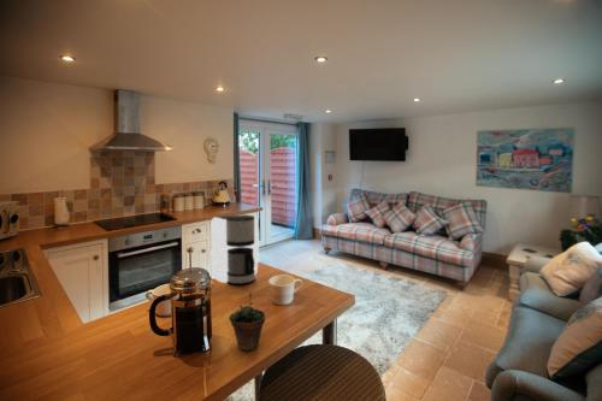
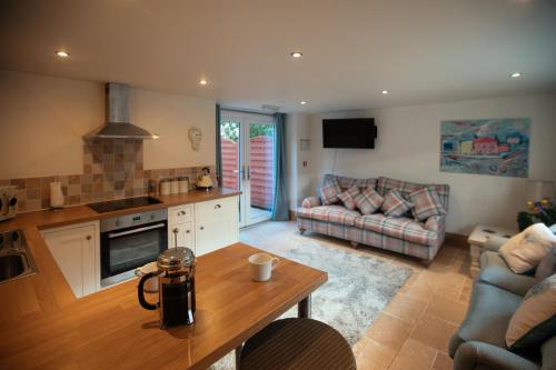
- coffee maker [209,213,259,285]
- succulent plant [228,290,266,352]
